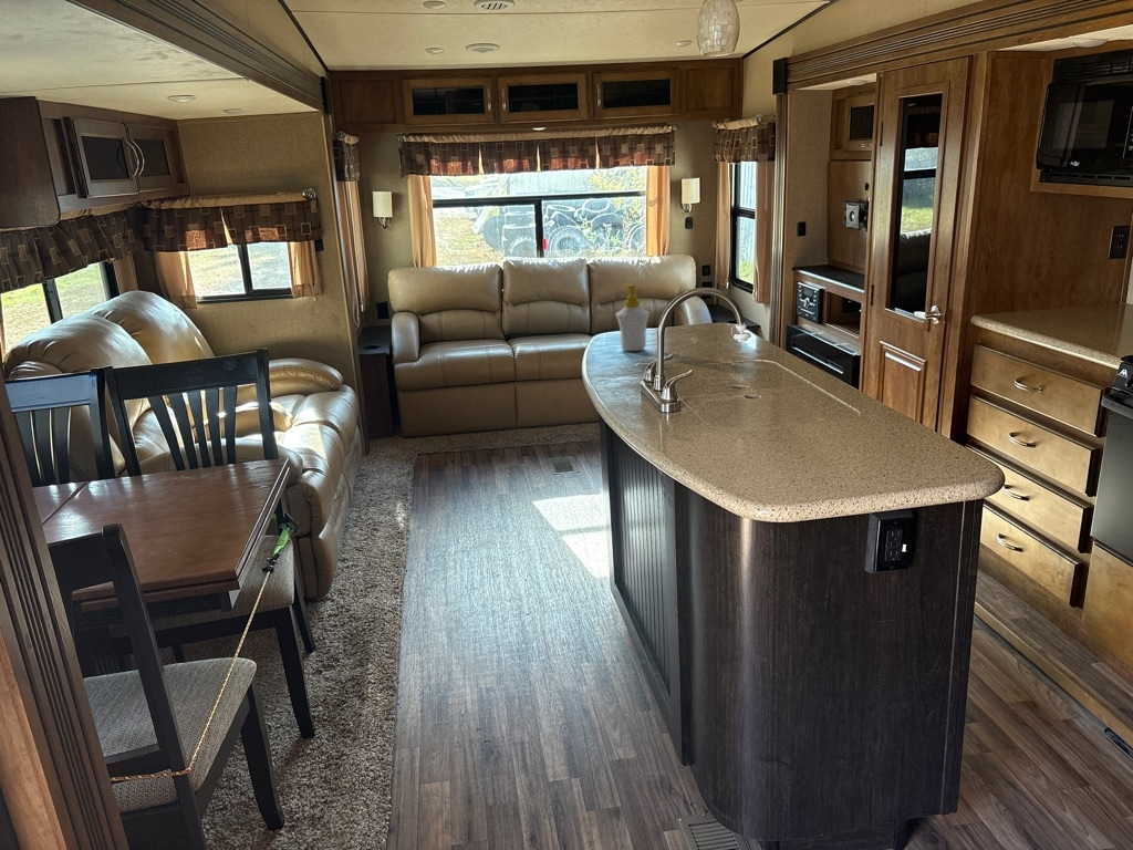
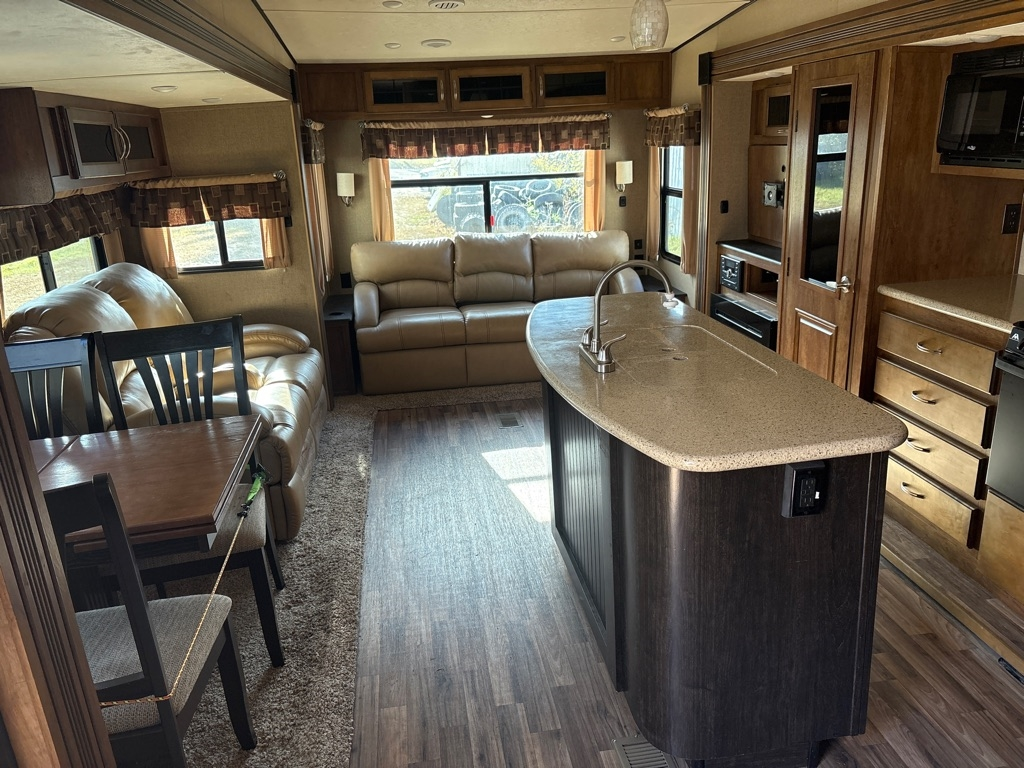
- soap bottle [615,282,651,352]
